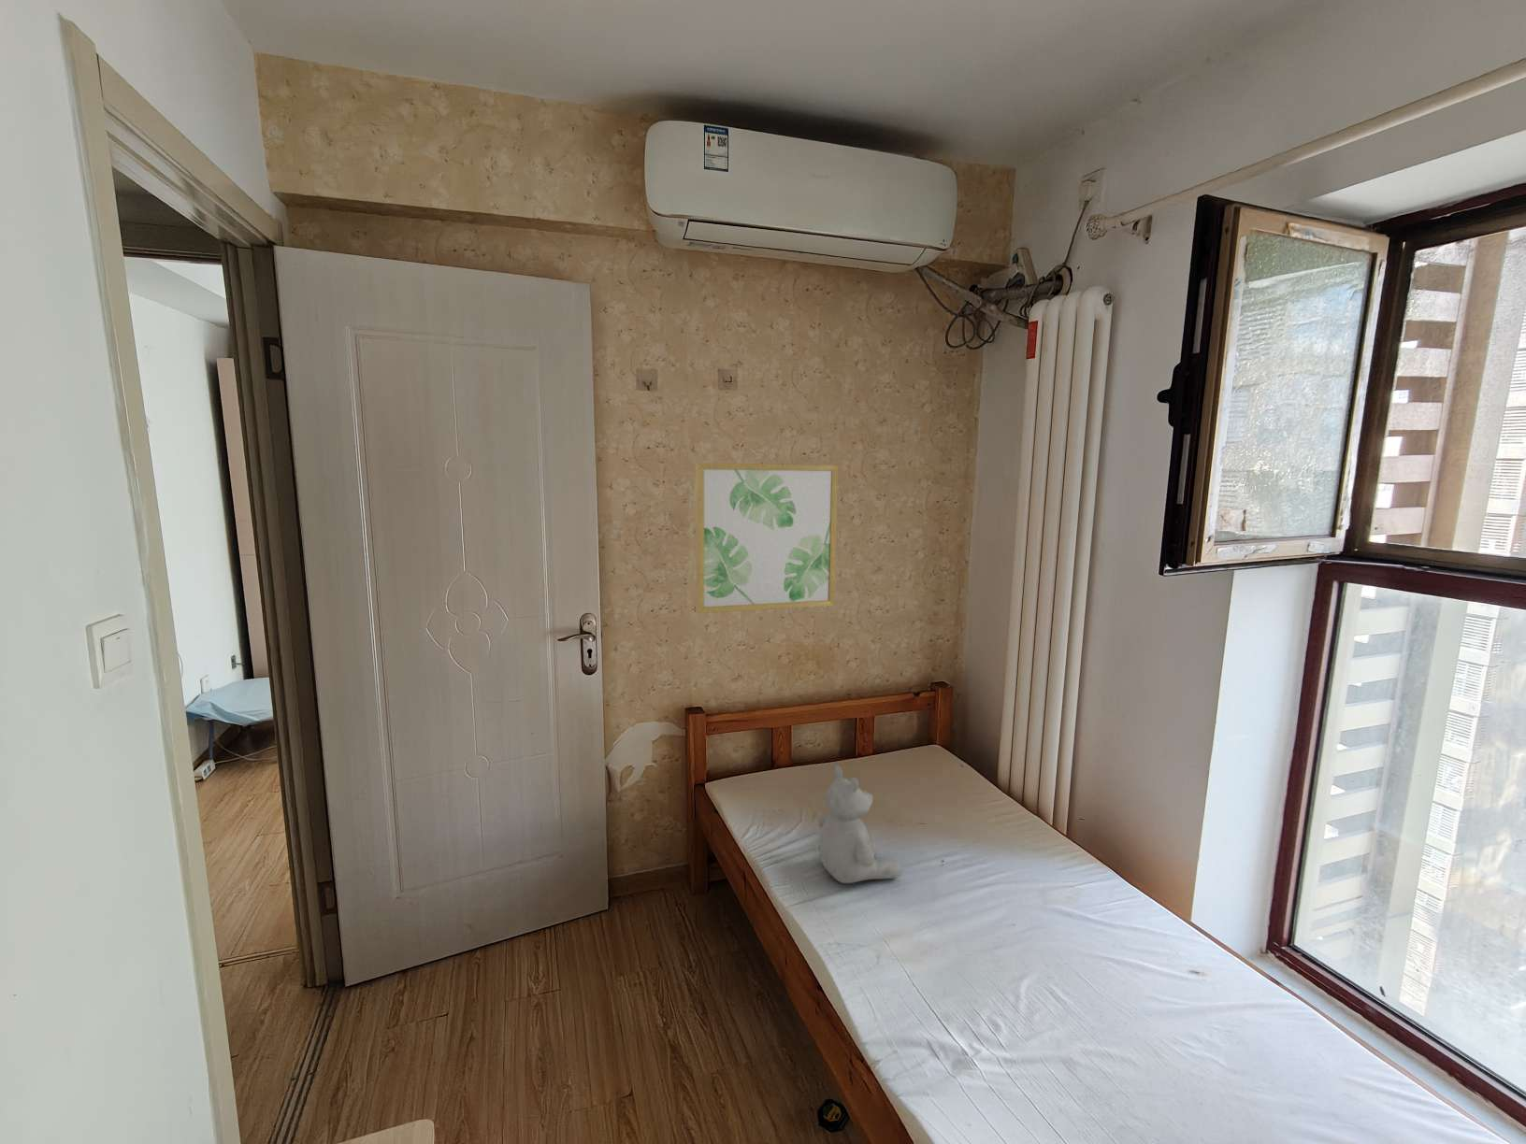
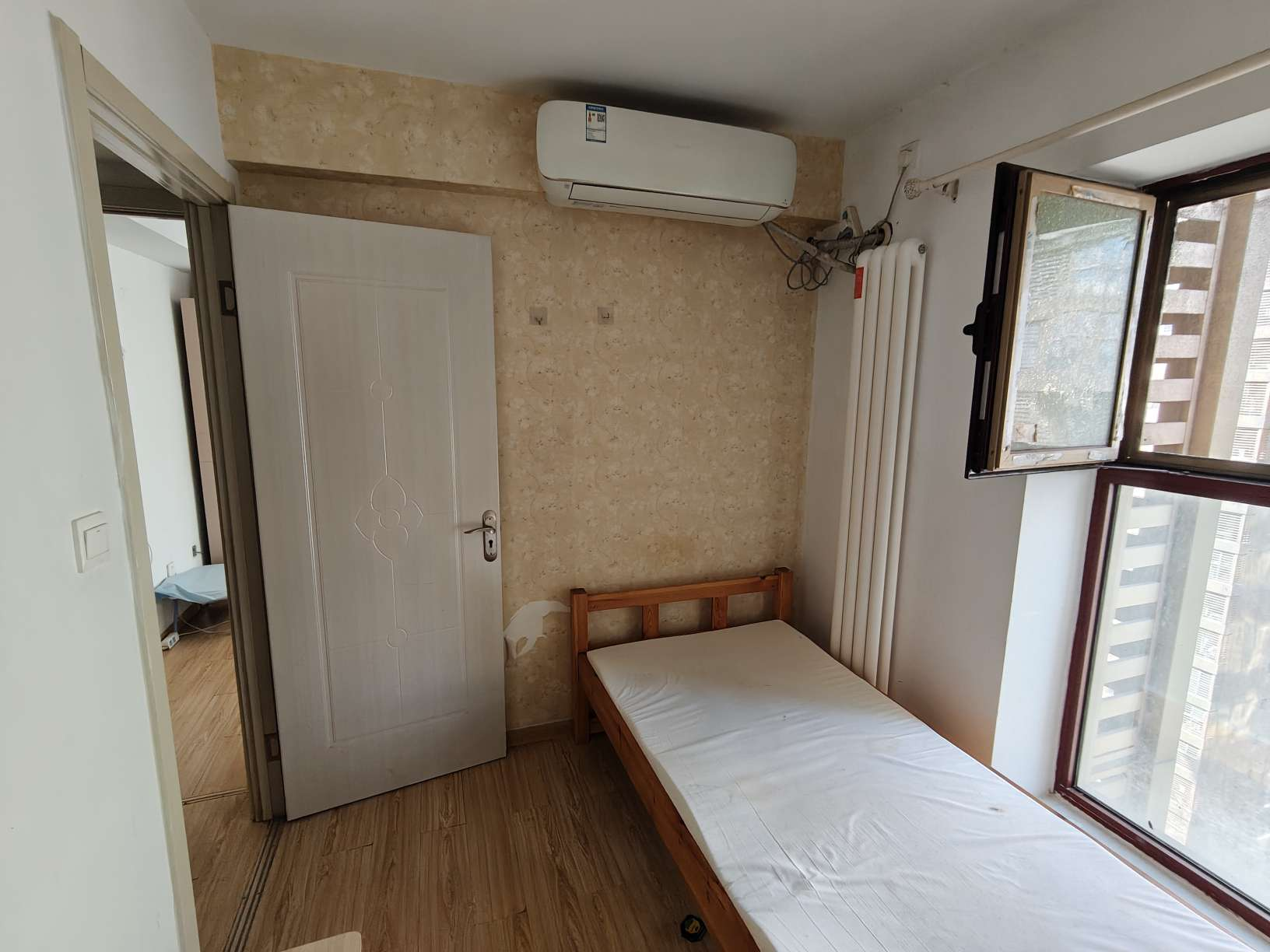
- wall art [695,461,839,614]
- teddy bear [817,764,904,884]
